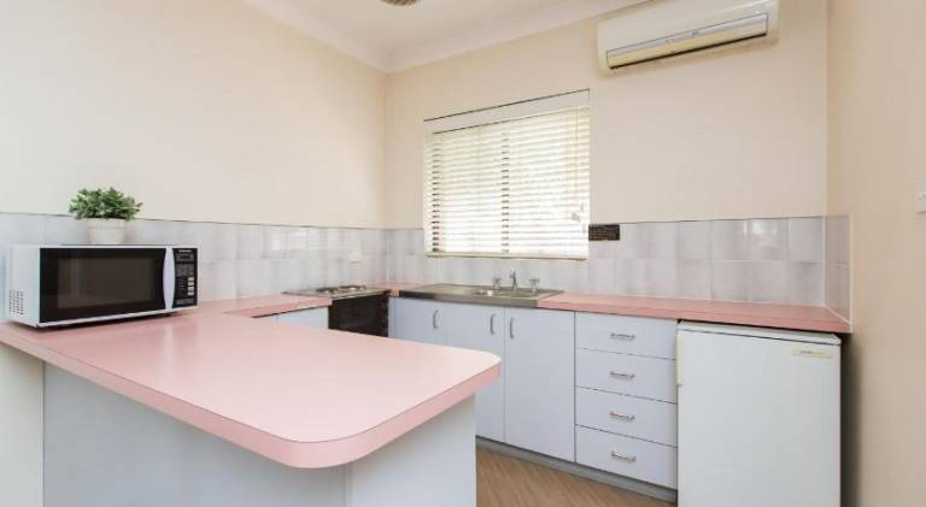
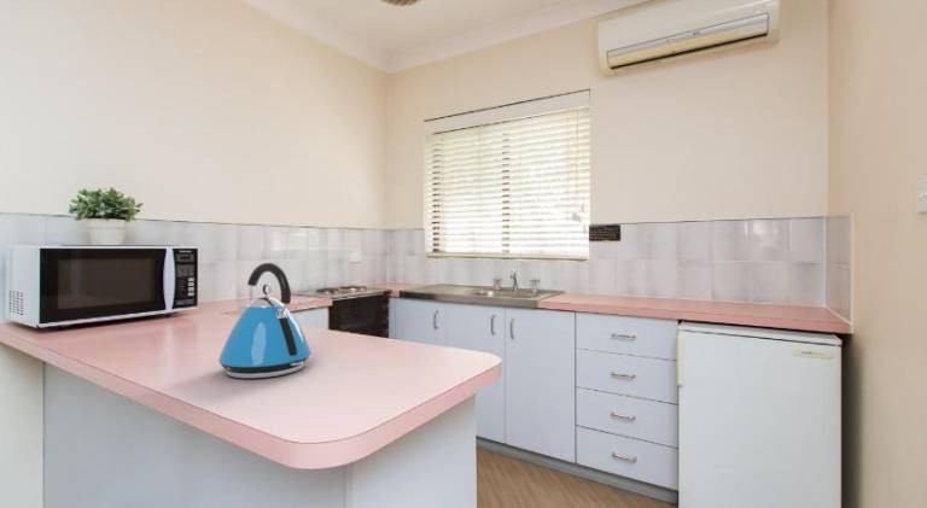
+ kettle [217,262,313,380]
